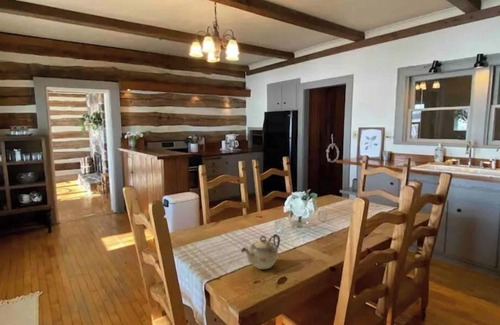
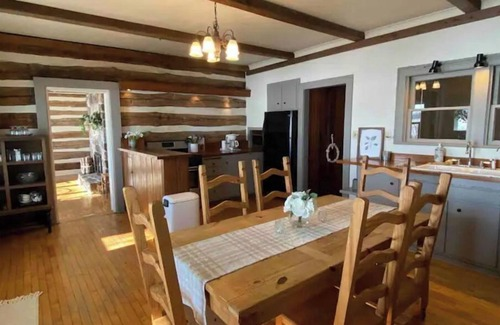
- teapot [240,233,281,270]
